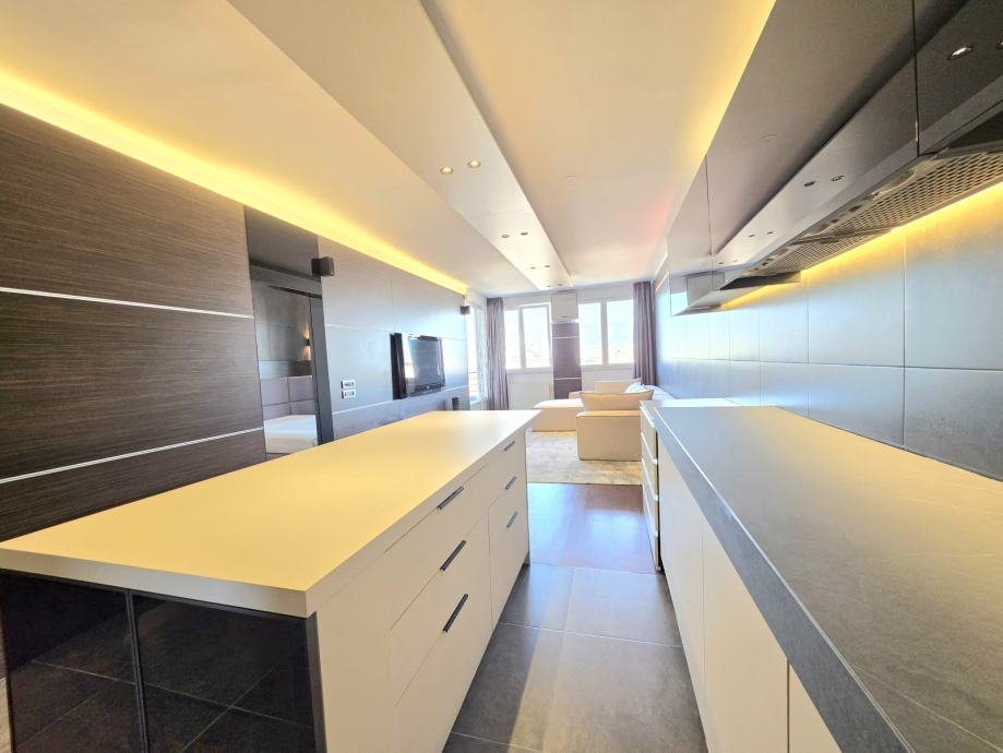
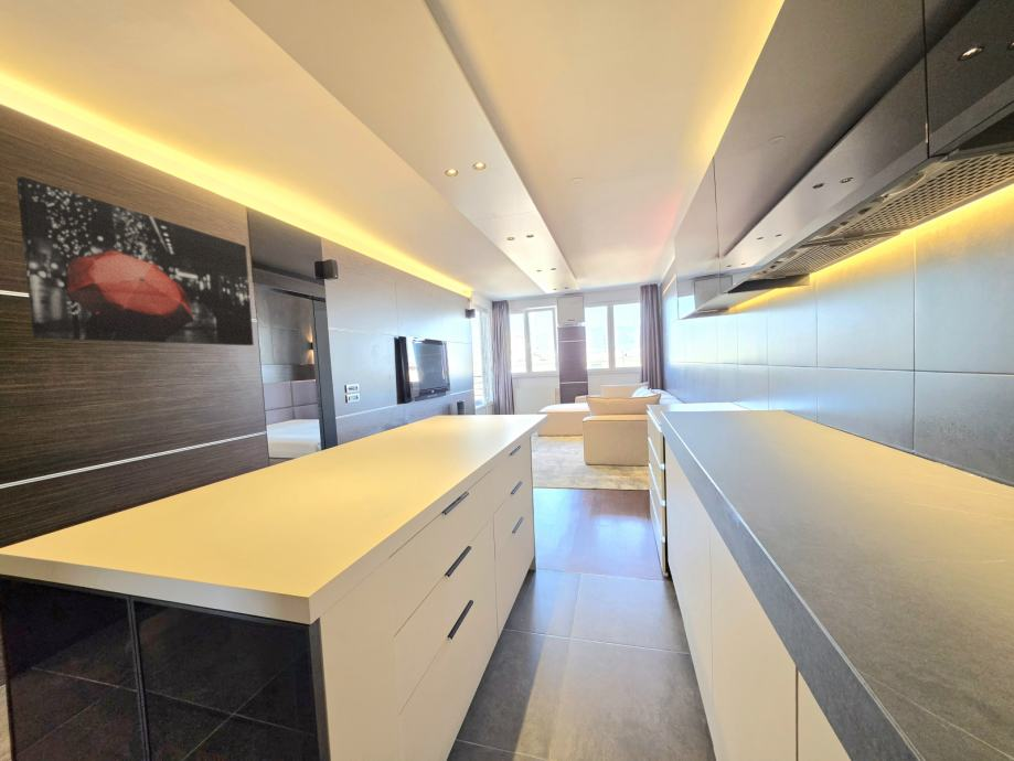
+ wall art [15,175,255,346]
